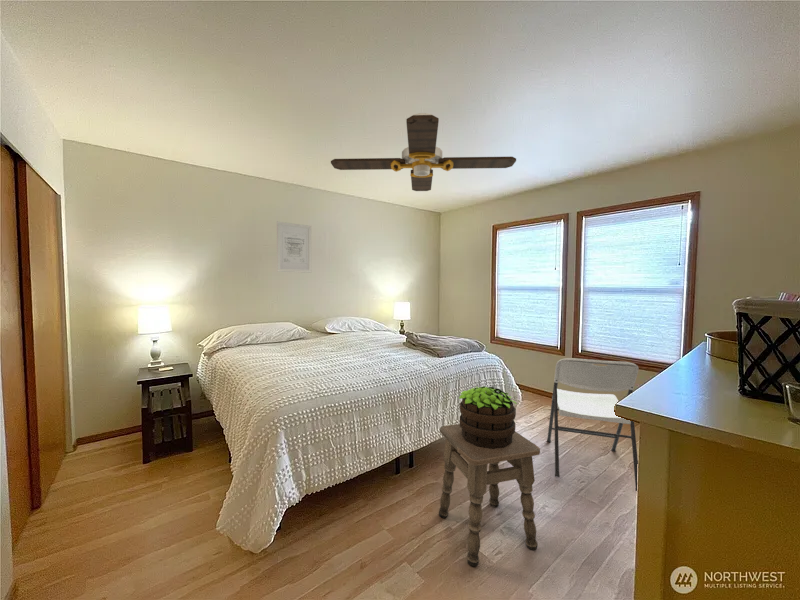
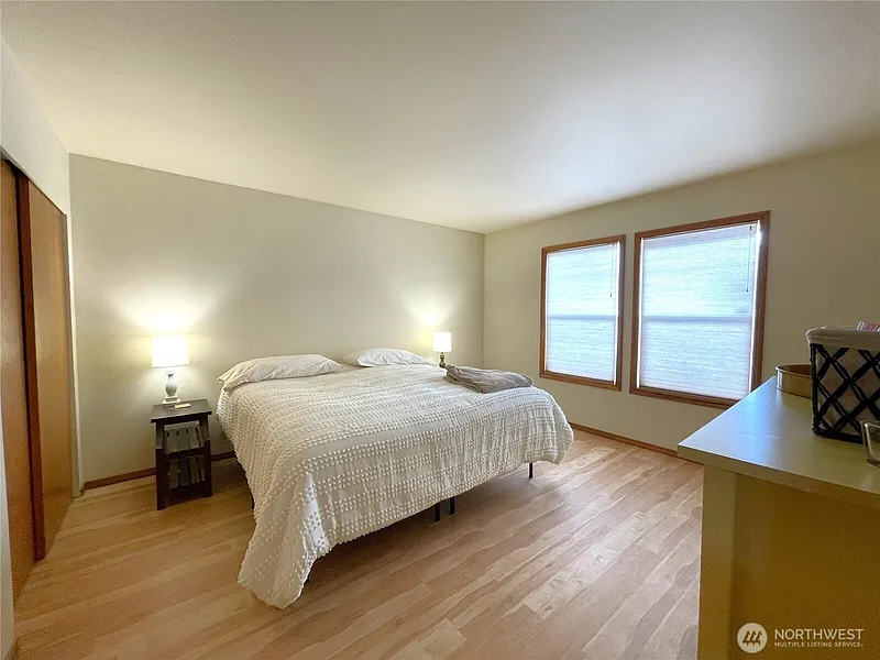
- ceiling fan [330,112,517,192]
- potted plant [458,385,518,449]
- chair [546,357,640,492]
- wall art [276,220,312,274]
- side table [438,423,541,567]
